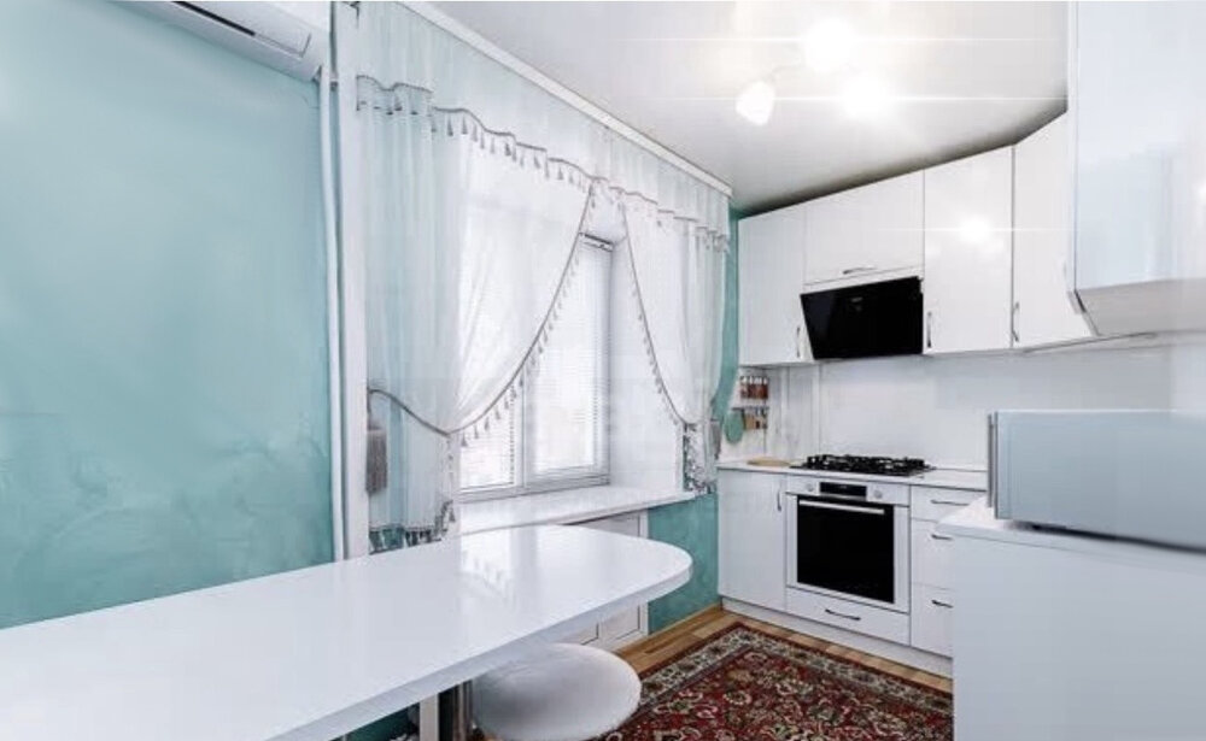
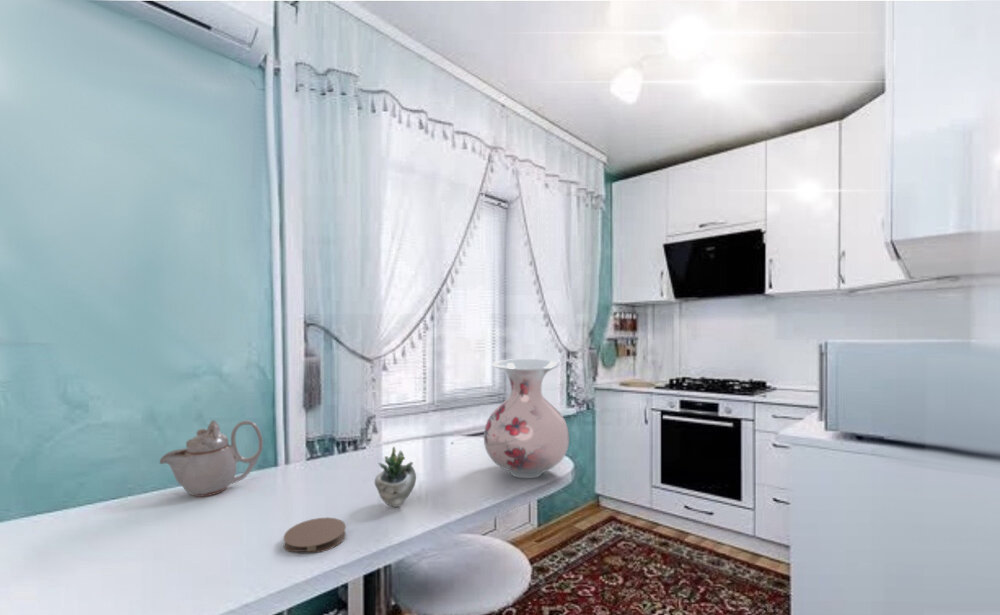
+ vase [483,358,570,479]
+ coaster [283,517,347,553]
+ succulent plant [374,441,454,508]
+ teapot [159,419,264,498]
